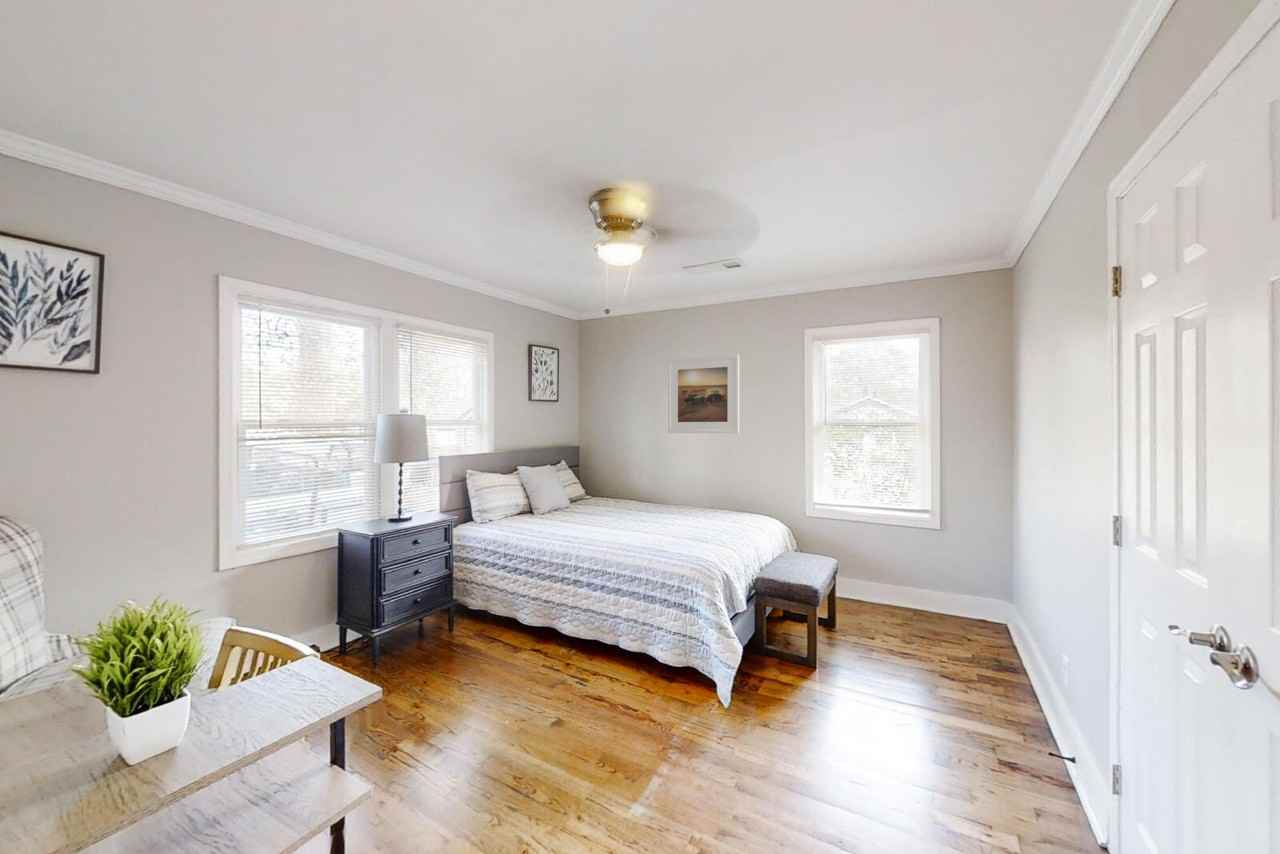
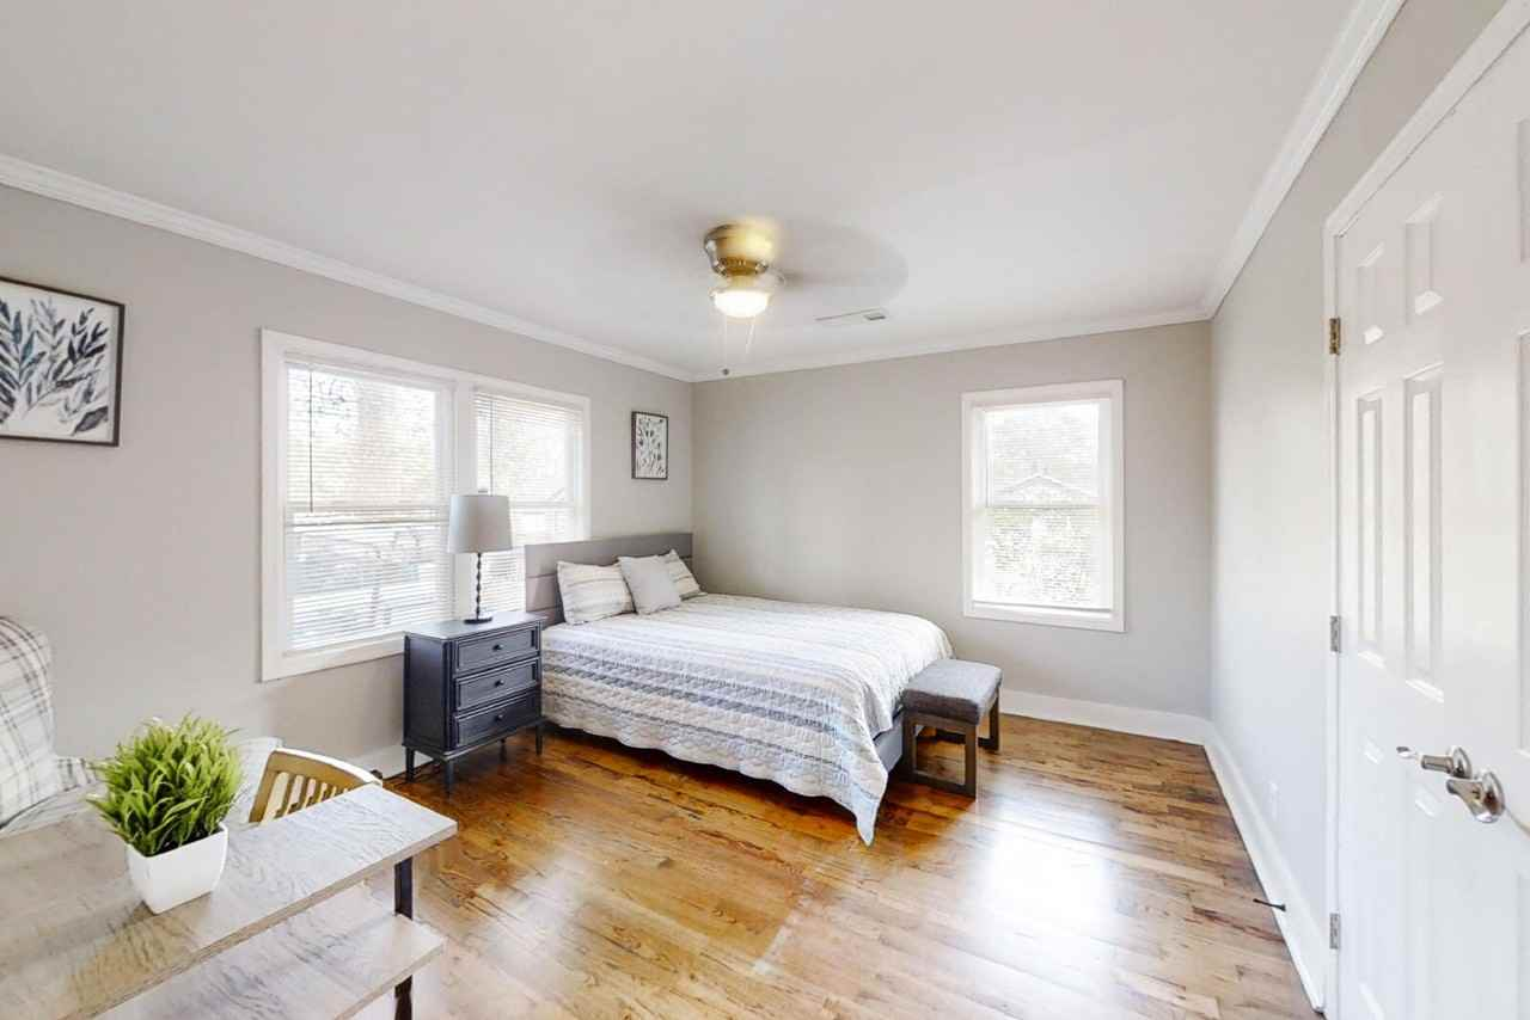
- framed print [667,354,740,434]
